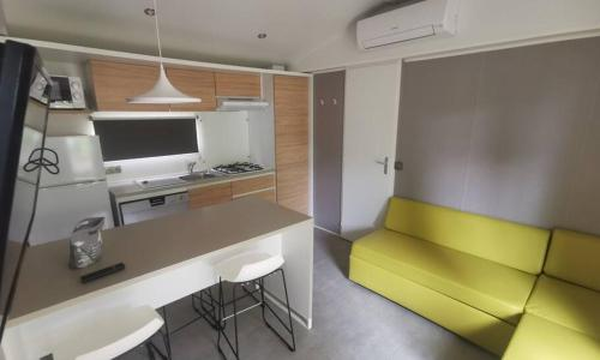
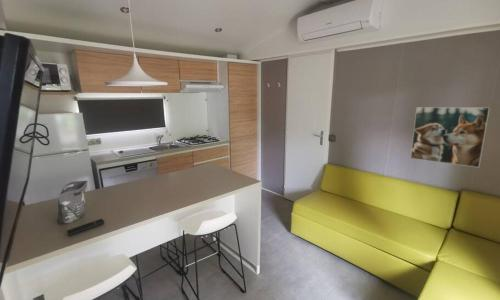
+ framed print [410,106,491,169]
